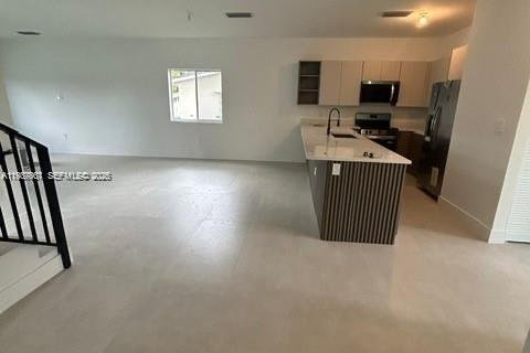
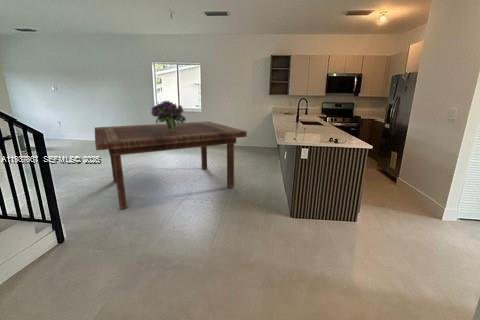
+ dining table [94,121,248,210]
+ bouquet [150,100,187,131]
